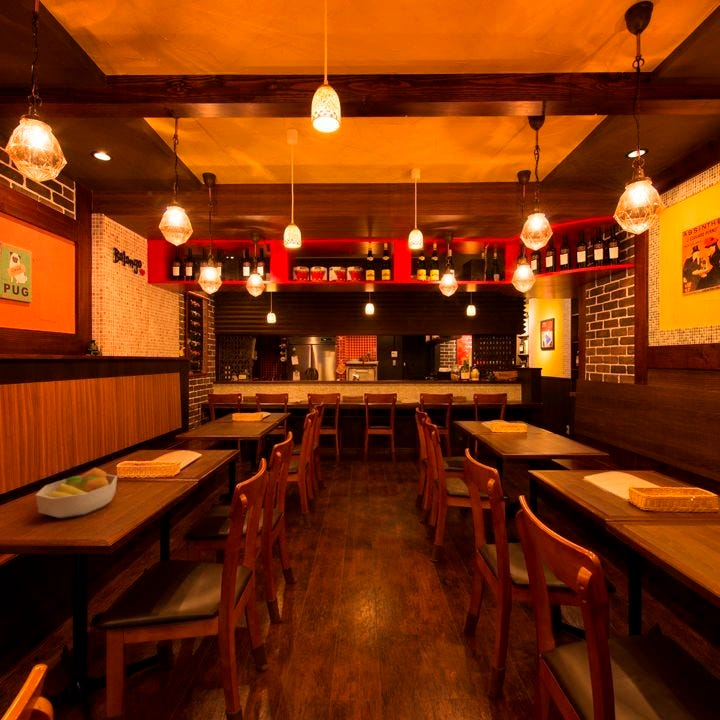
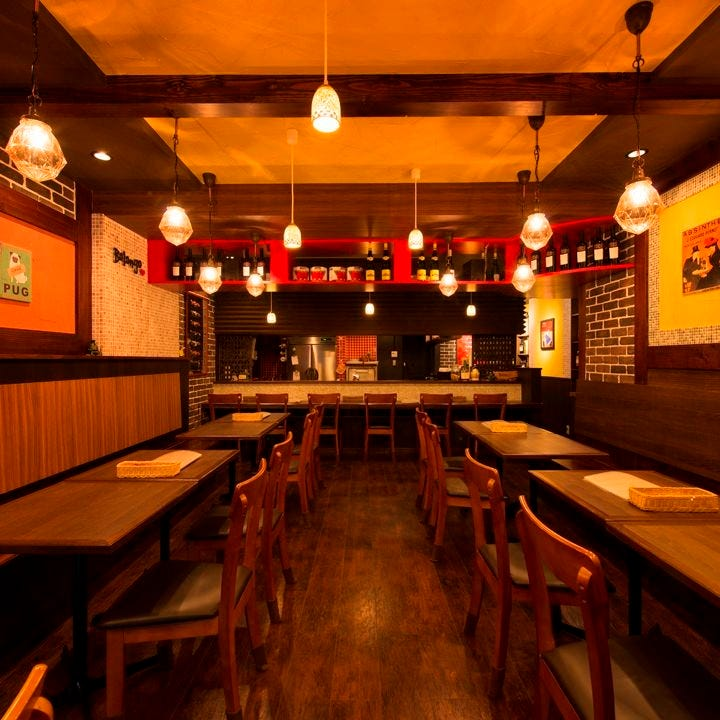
- fruit bowl [35,467,118,519]
